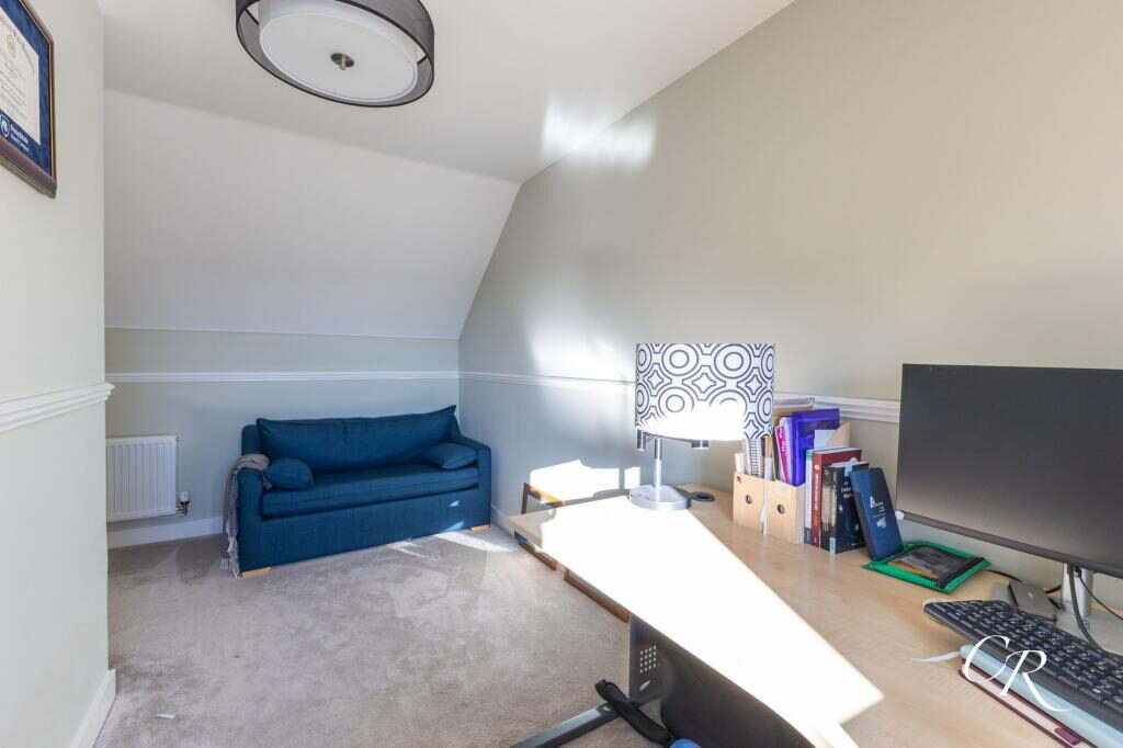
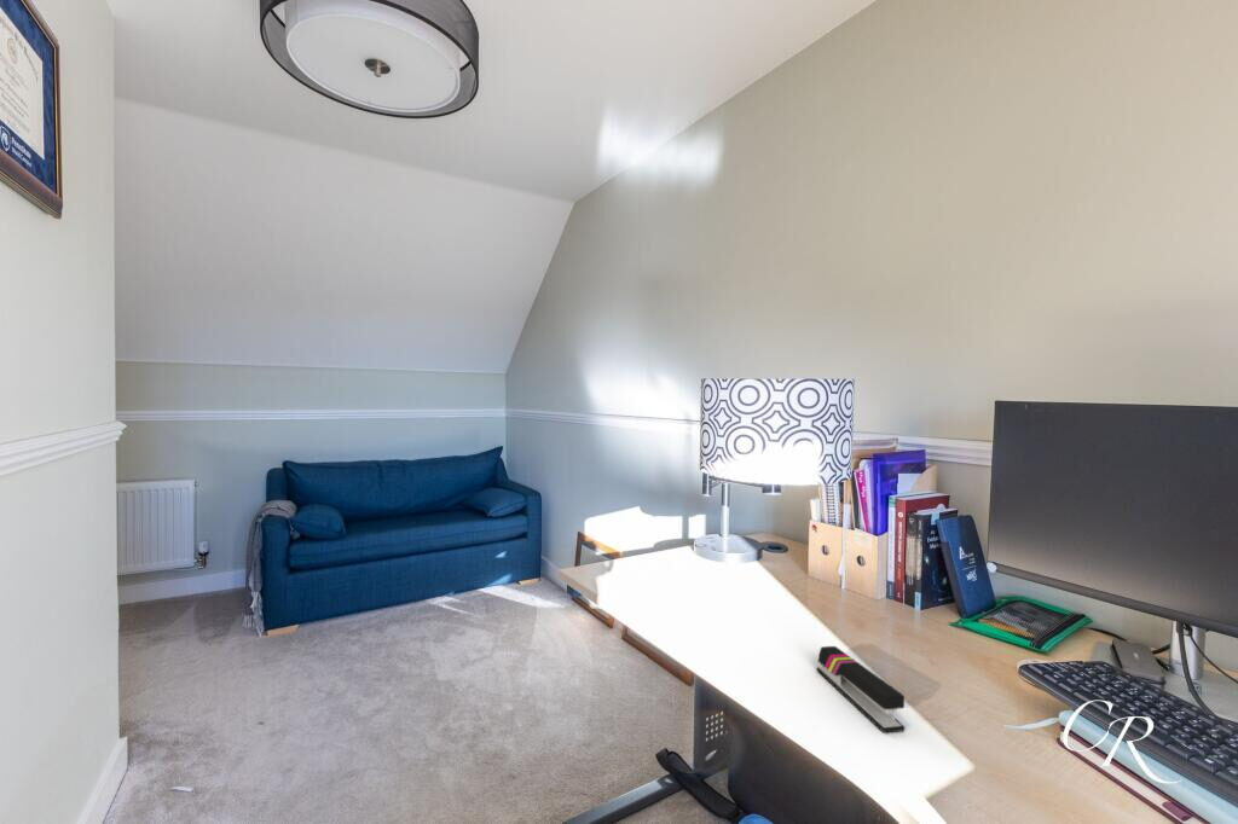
+ stapler [816,645,906,733]
